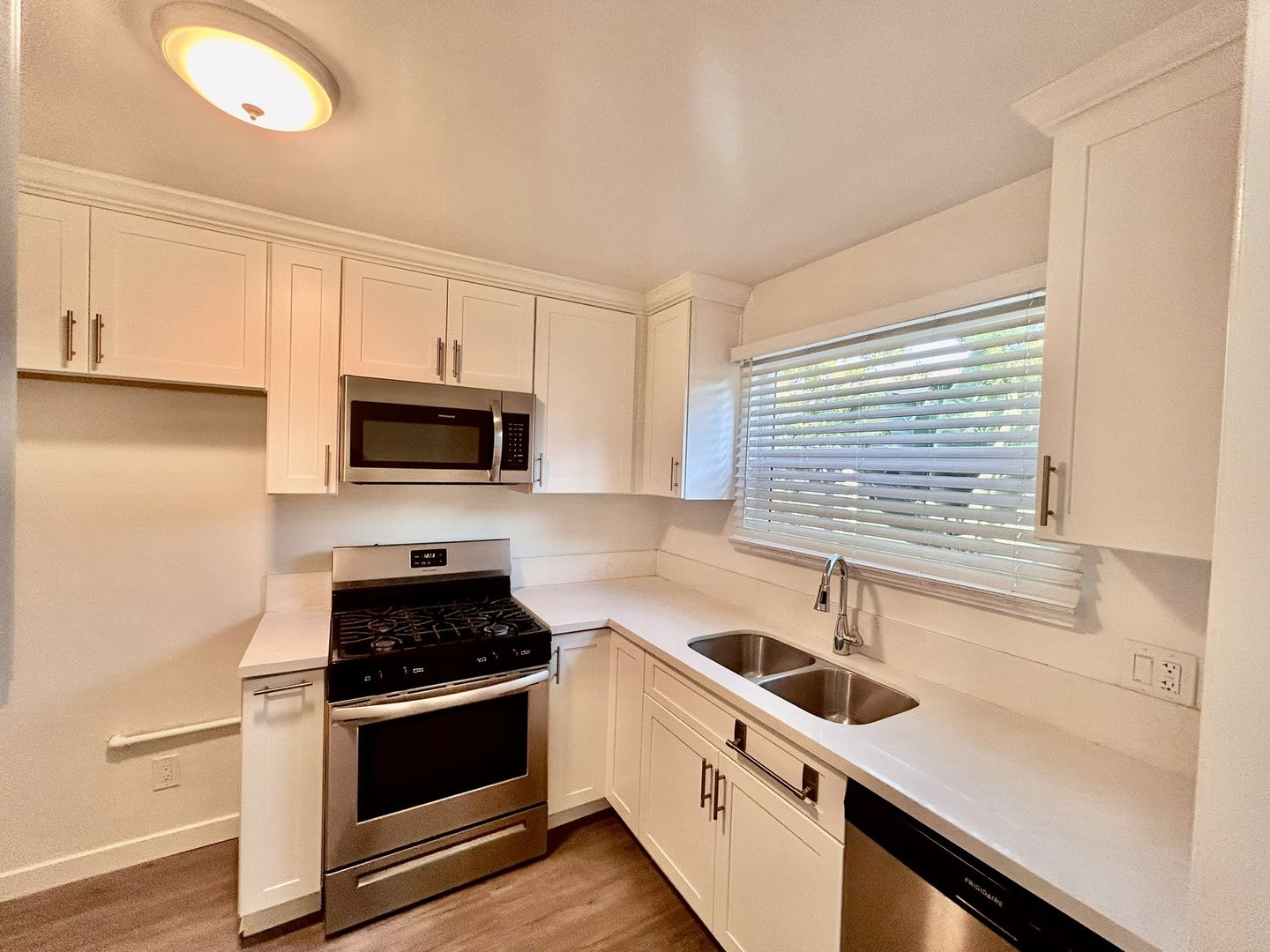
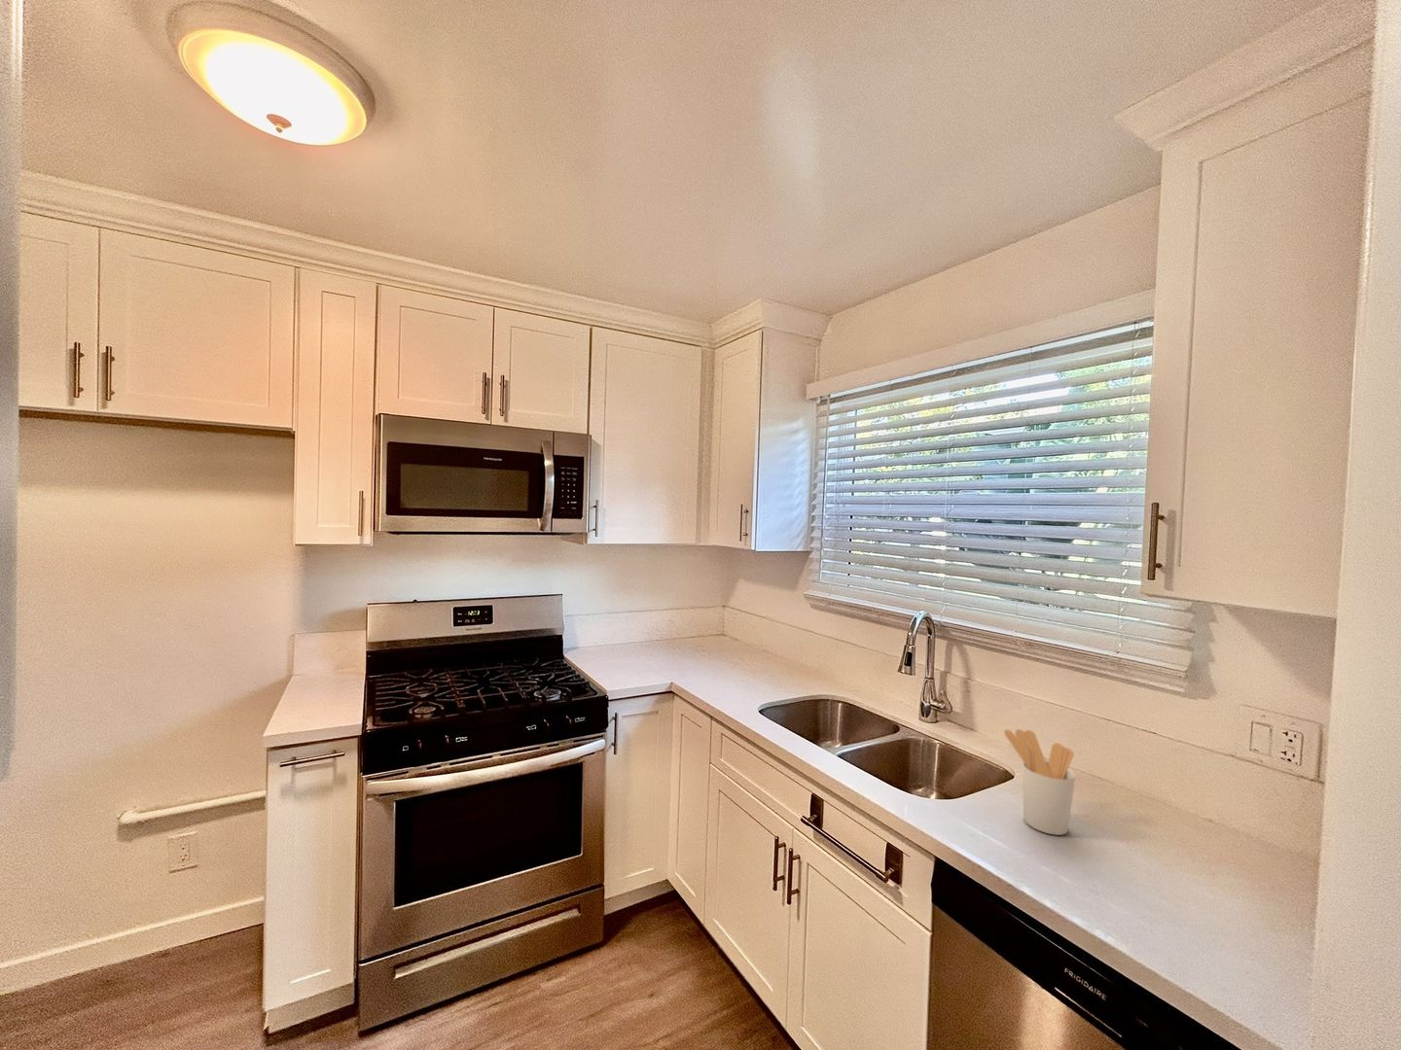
+ utensil holder [1003,728,1076,836]
